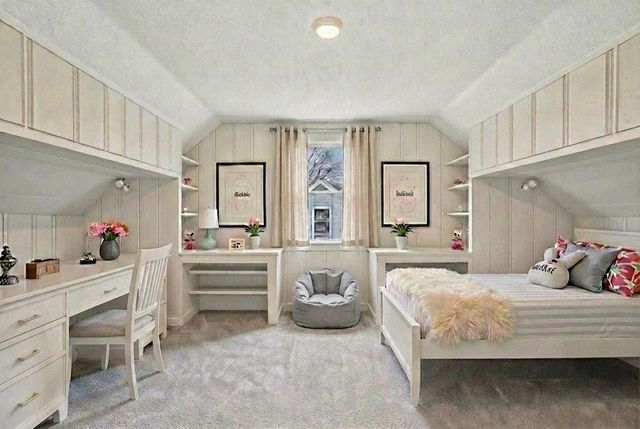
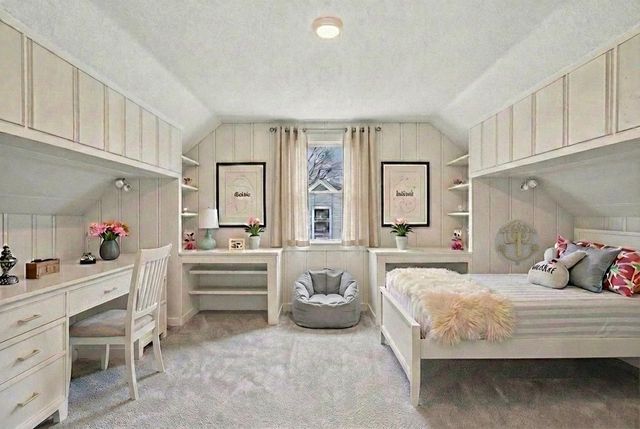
+ wall decoration [492,218,541,267]
